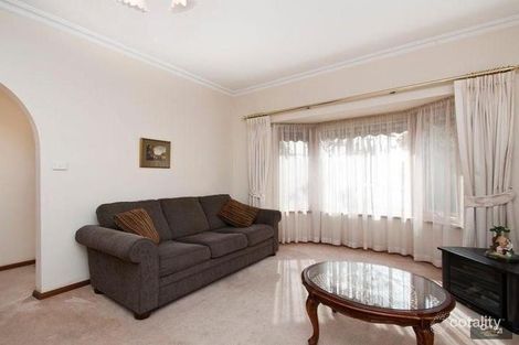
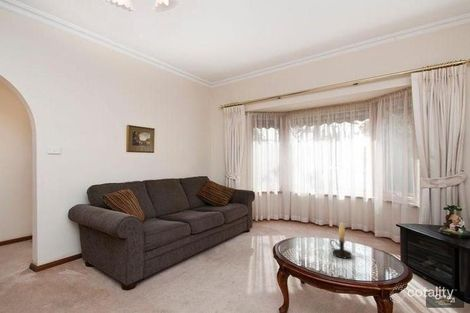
+ candle holder [329,221,353,259]
